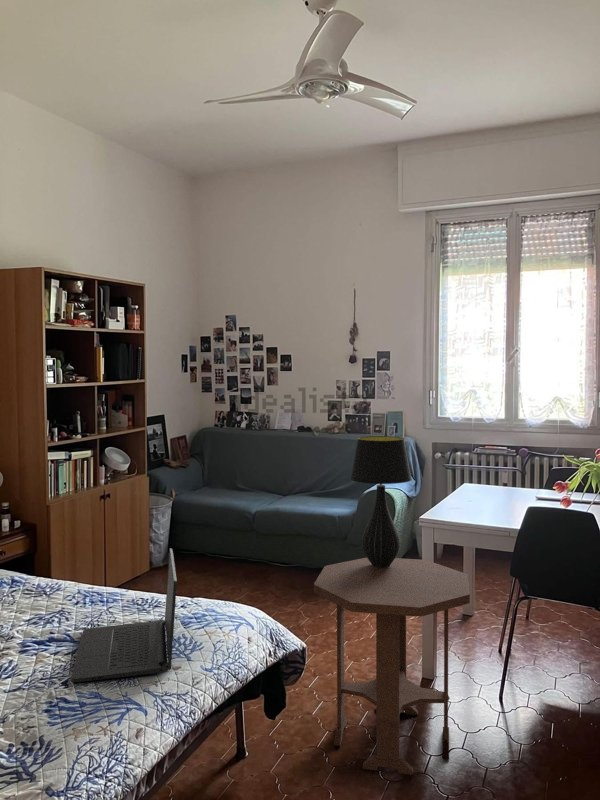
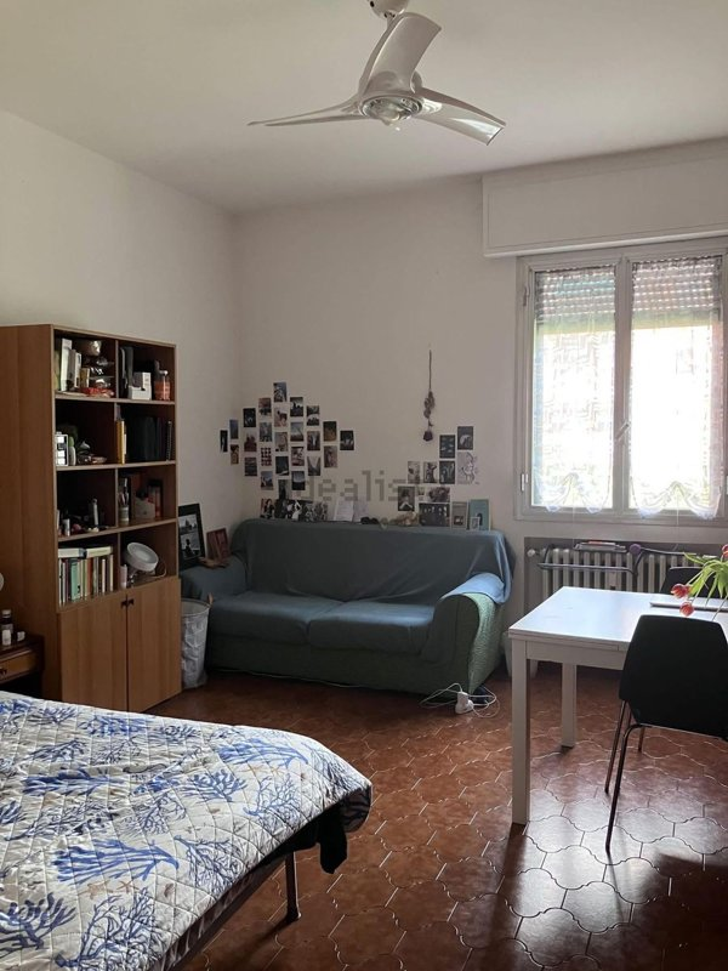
- table lamp [349,435,413,568]
- side table [313,557,471,776]
- laptop [71,547,178,683]
